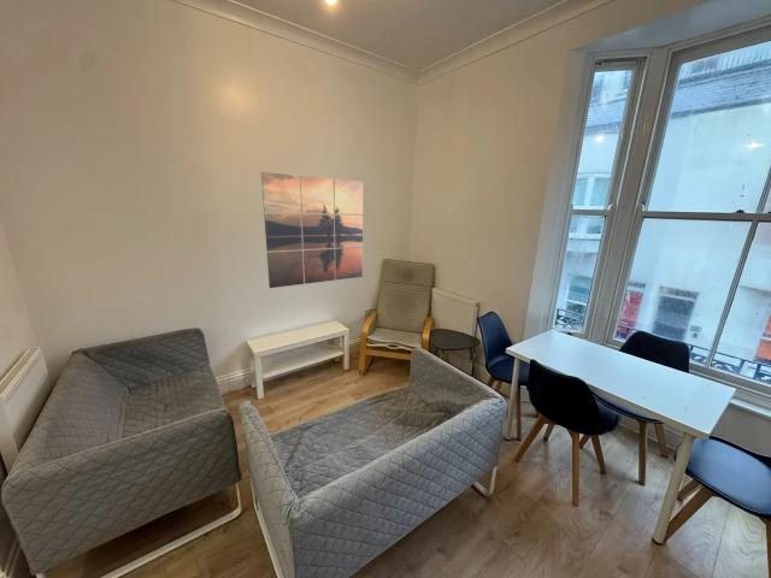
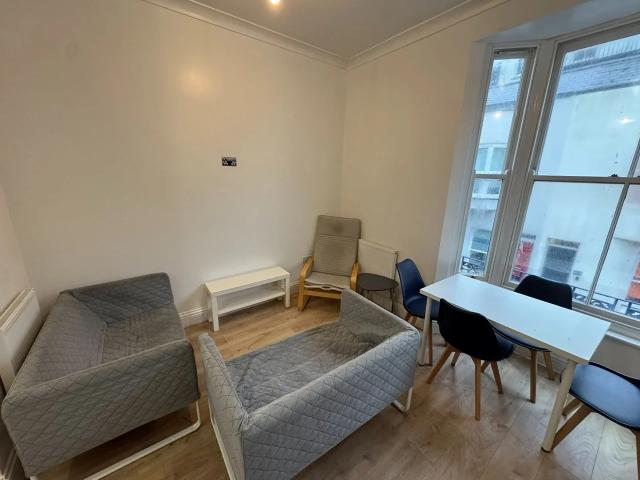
- wall art [260,171,364,289]
